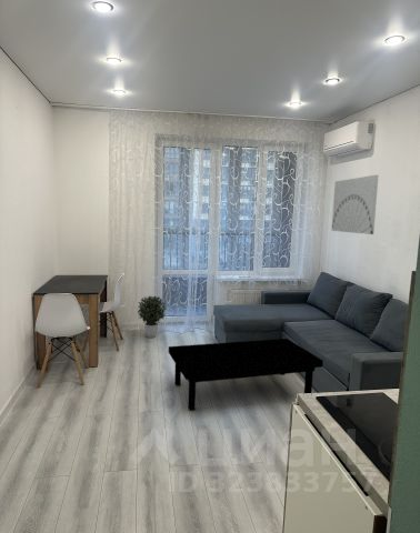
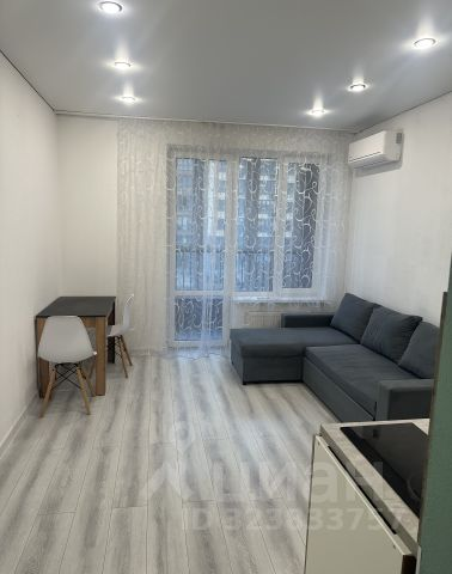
- coffee table [168,338,324,411]
- potted plant [137,295,167,339]
- wall art [331,174,380,235]
